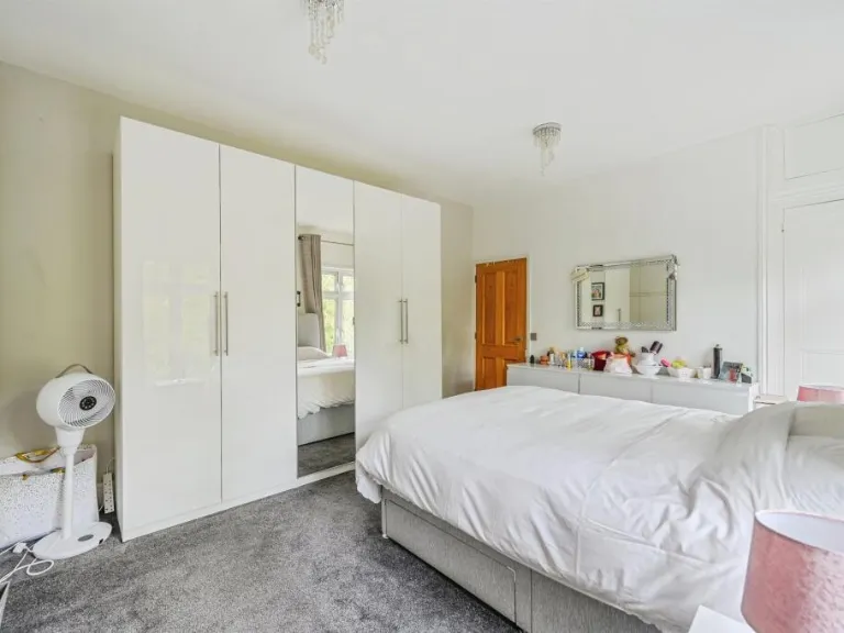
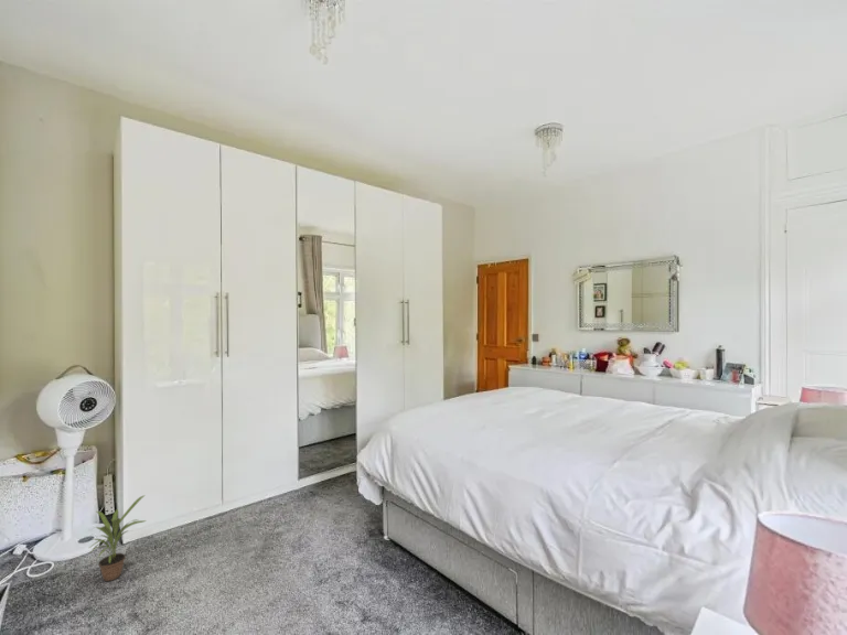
+ potted plant [88,494,147,582]
